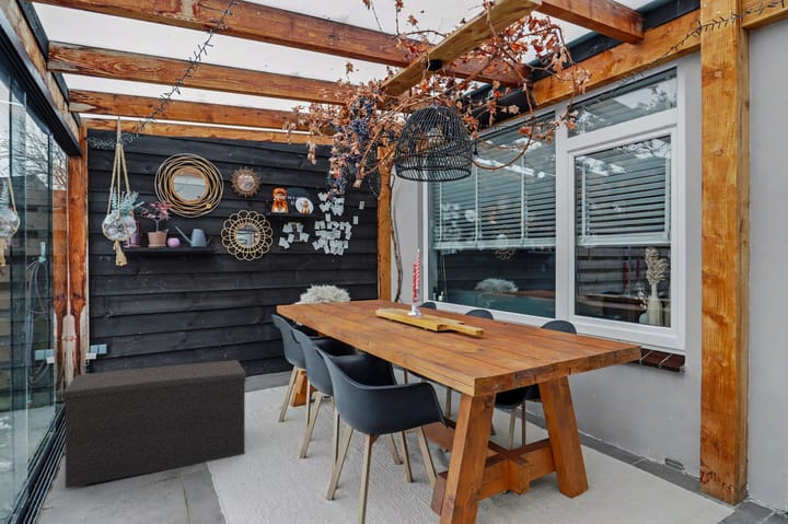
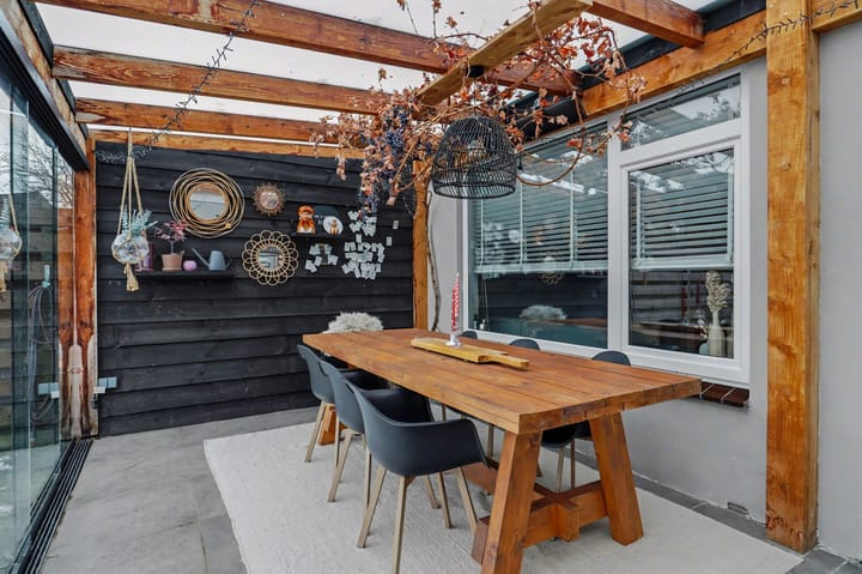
- bench [62,359,247,489]
